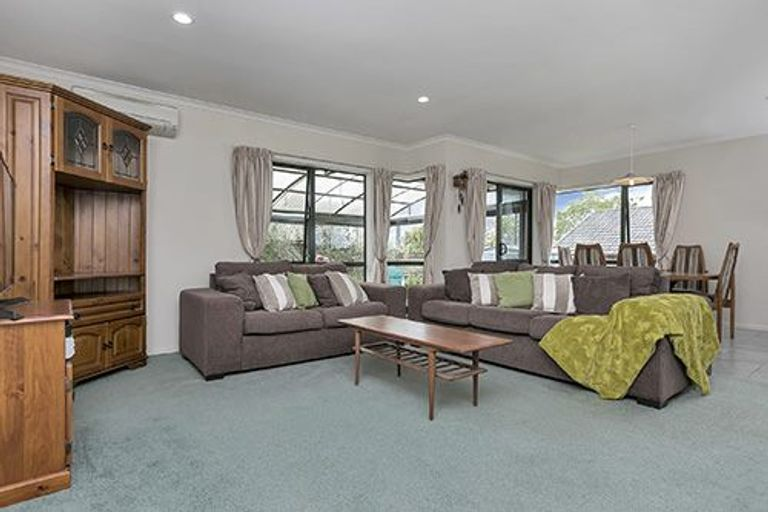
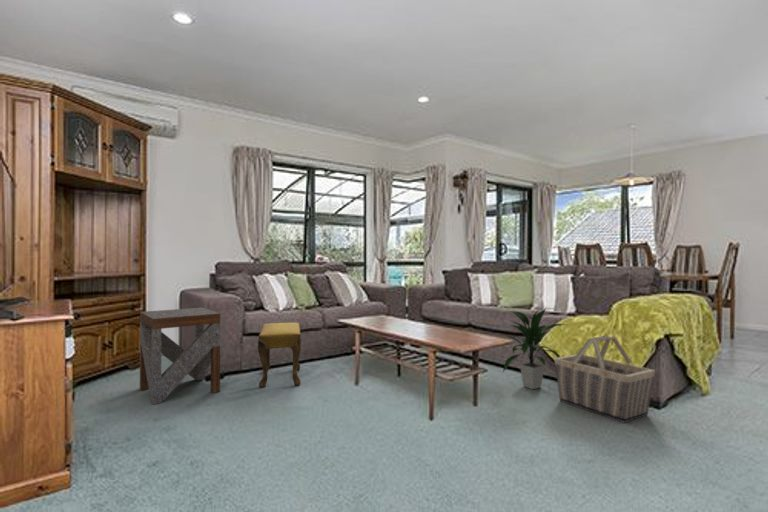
+ side table [139,307,221,405]
+ basket [553,335,656,424]
+ indoor plant [502,307,569,390]
+ footstool [257,322,302,388]
